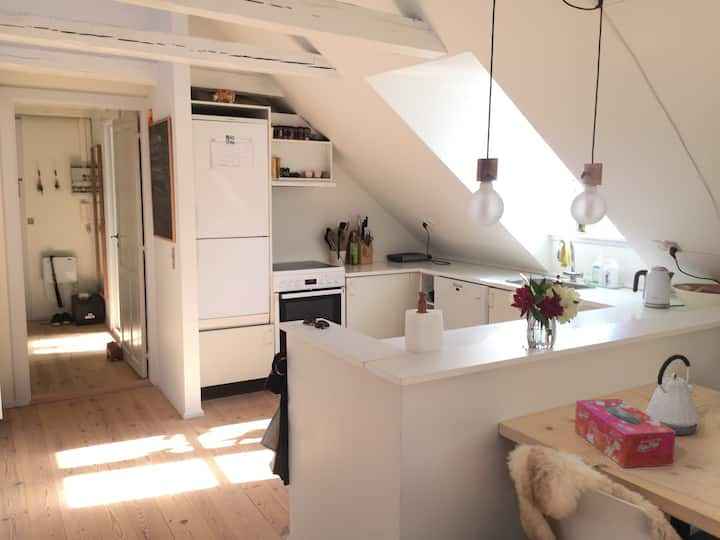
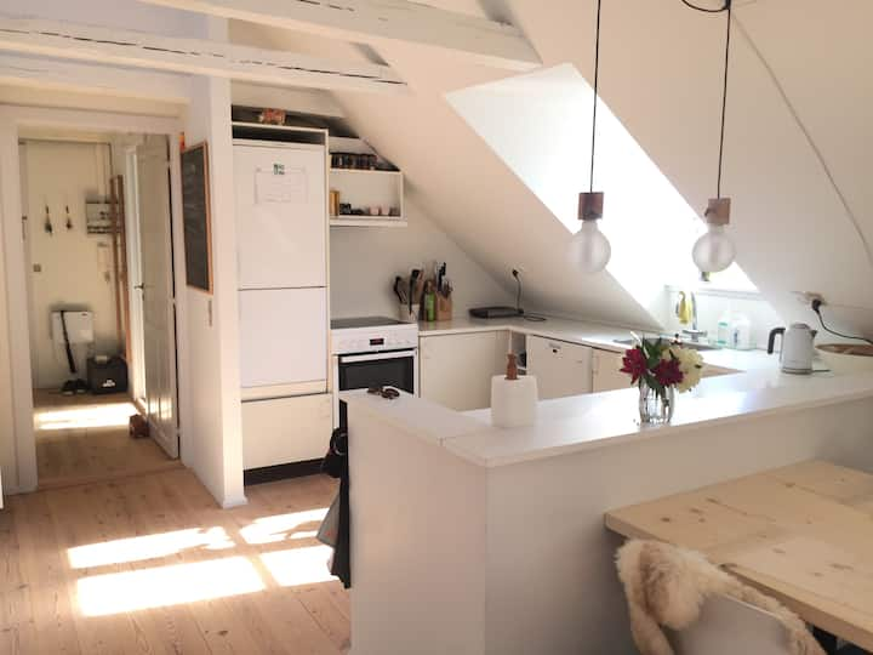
- tissue box [574,398,676,469]
- kettle [645,353,700,436]
